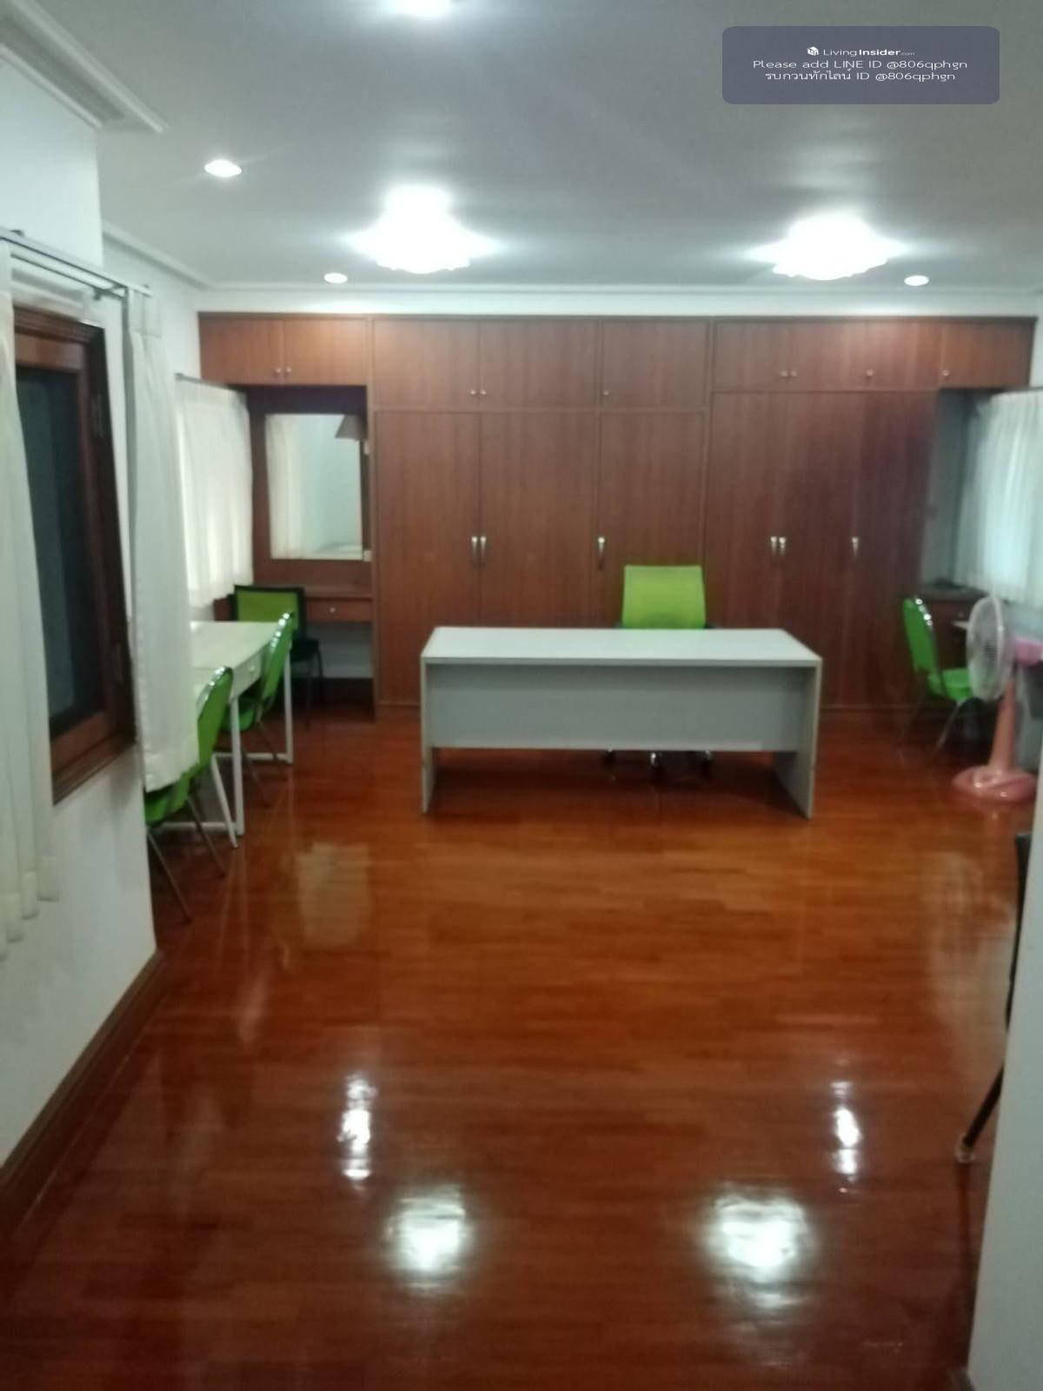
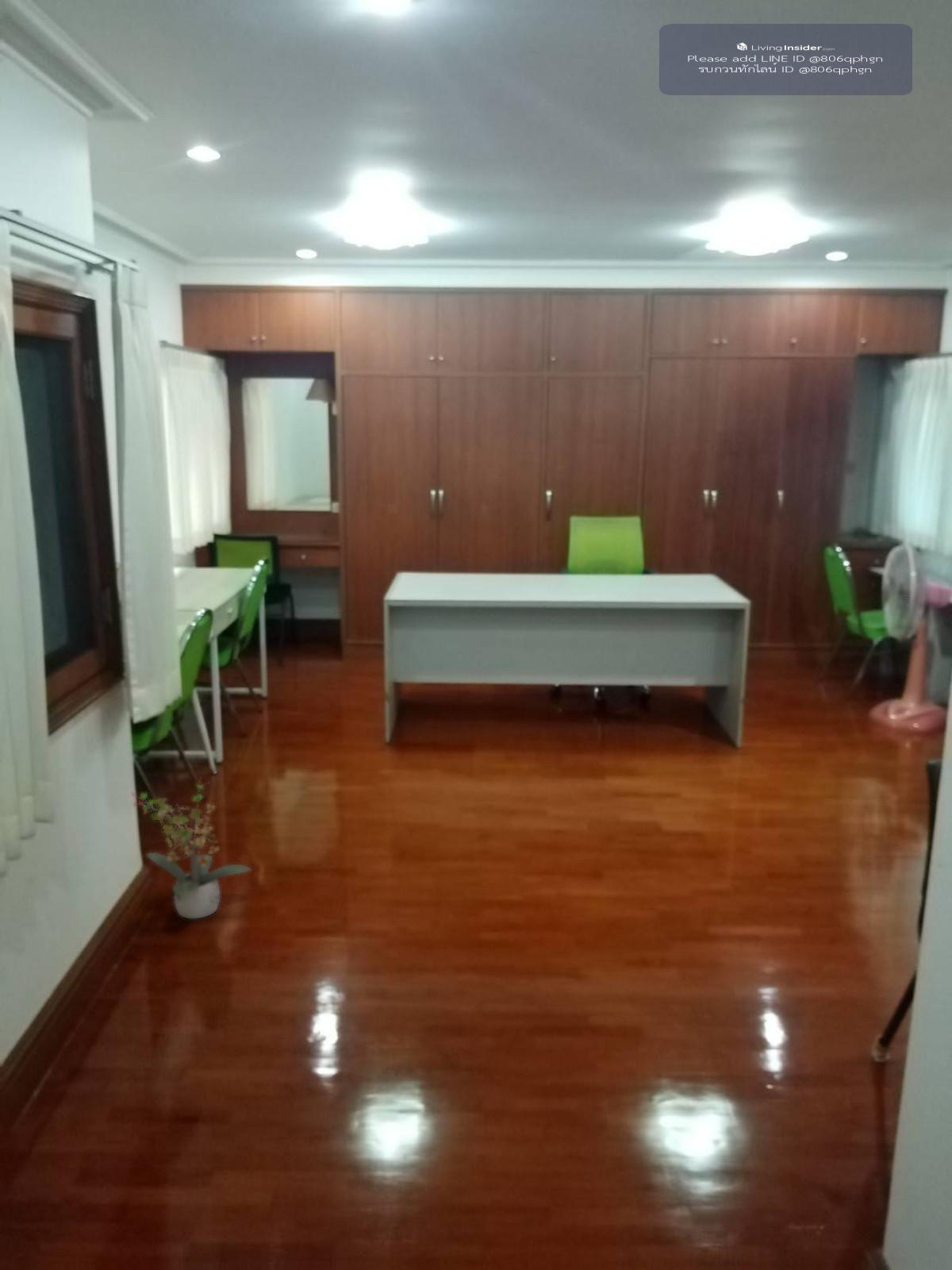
+ potted plant [131,776,252,919]
